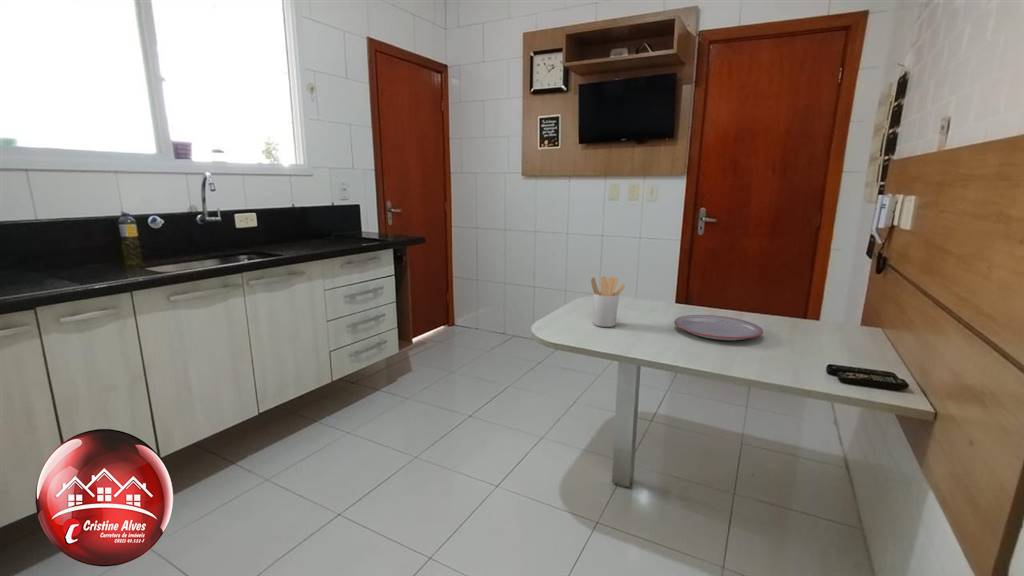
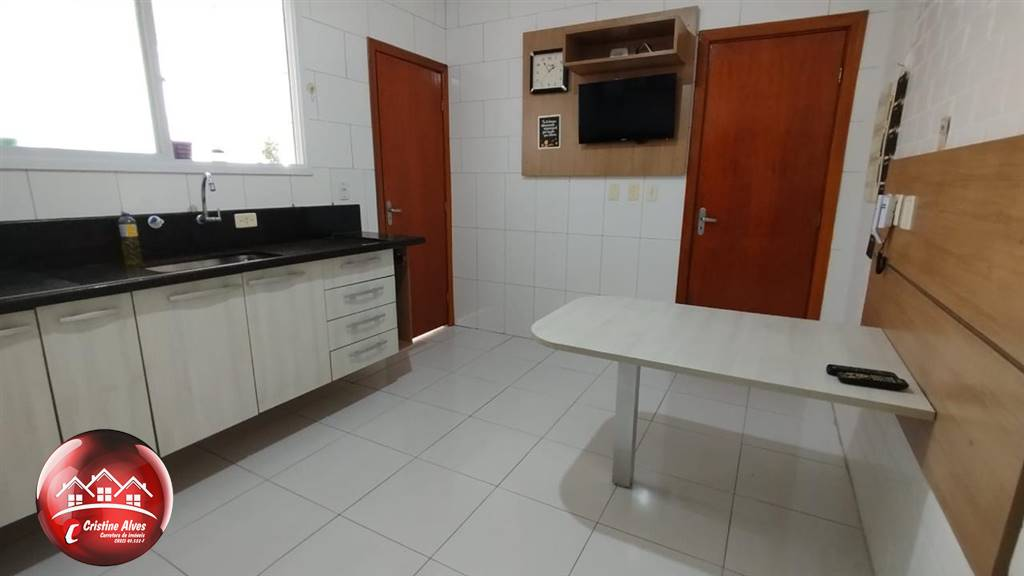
- plate [673,314,764,341]
- utensil holder [590,275,626,328]
